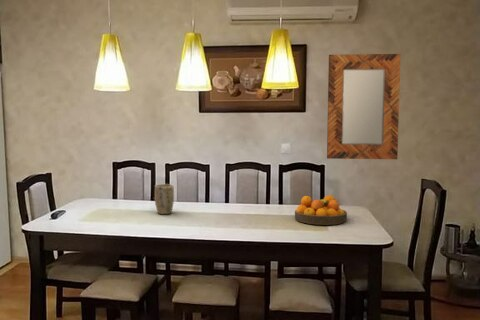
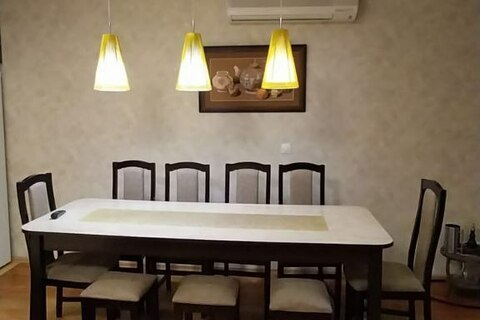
- home mirror [326,53,402,160]
- fruit bowl [294,194,348,226]
- plant pot [154,183,175,215]
